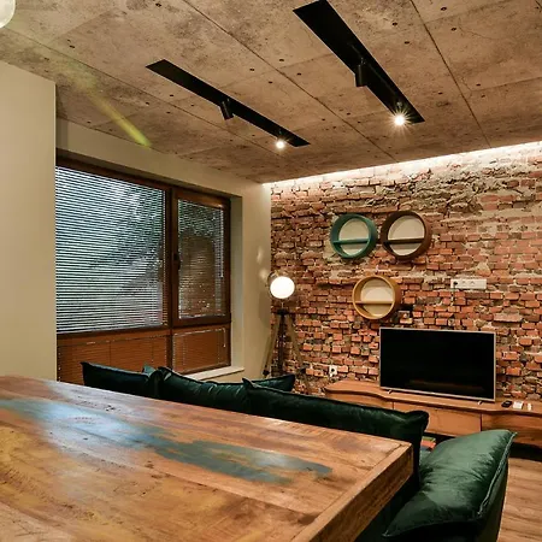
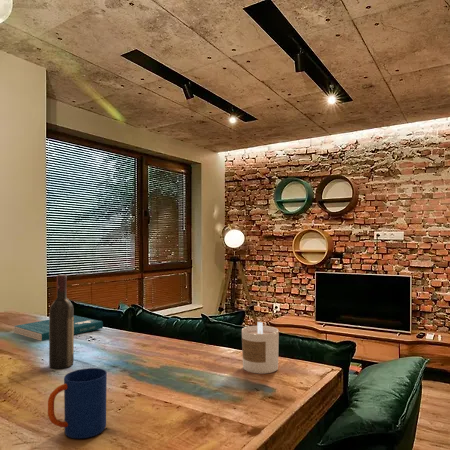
+ mug [47,367,108,440]
+ book [13,314,104,342]
+ candle [241,321,280,375]
+ wine bottle [48,274,75,370]
